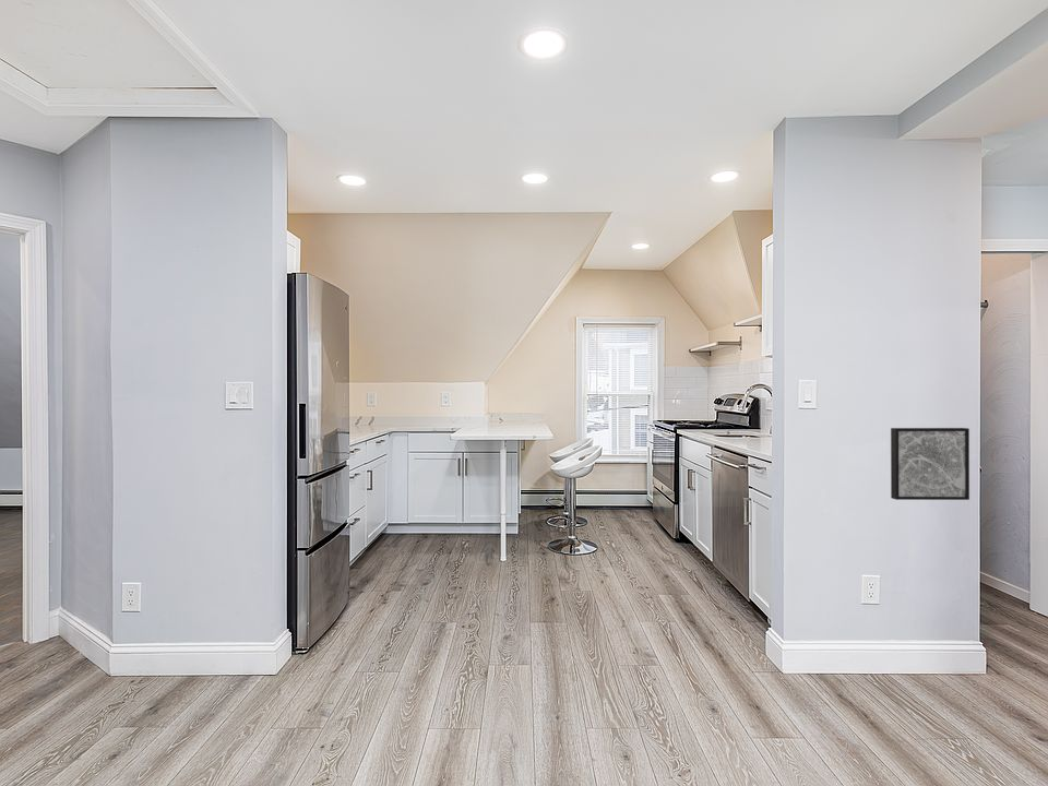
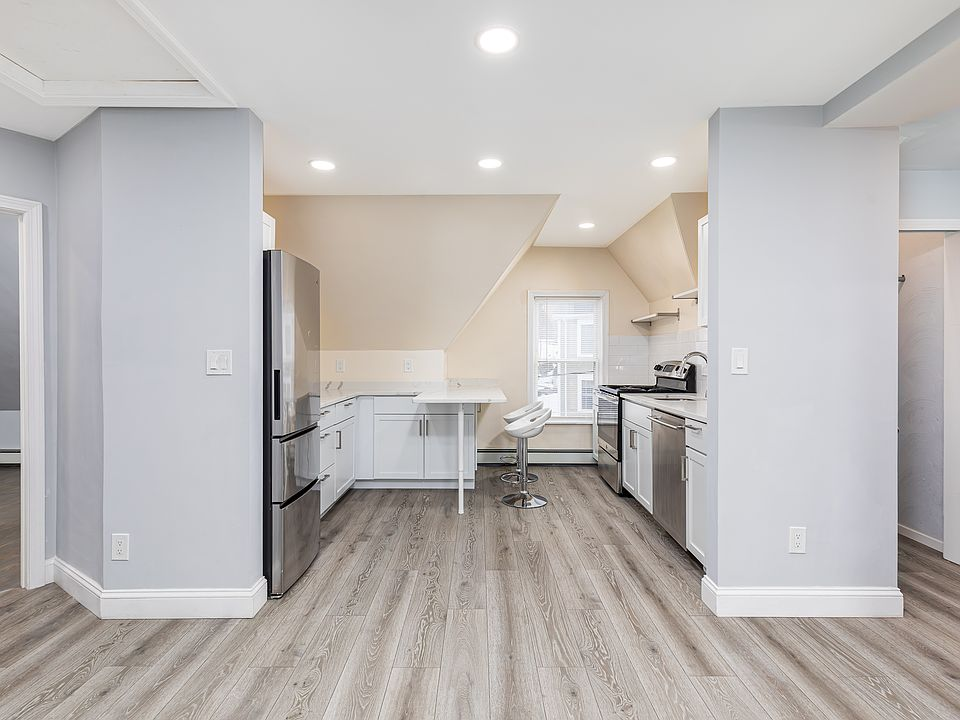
- wall art [890,427,970,501]
